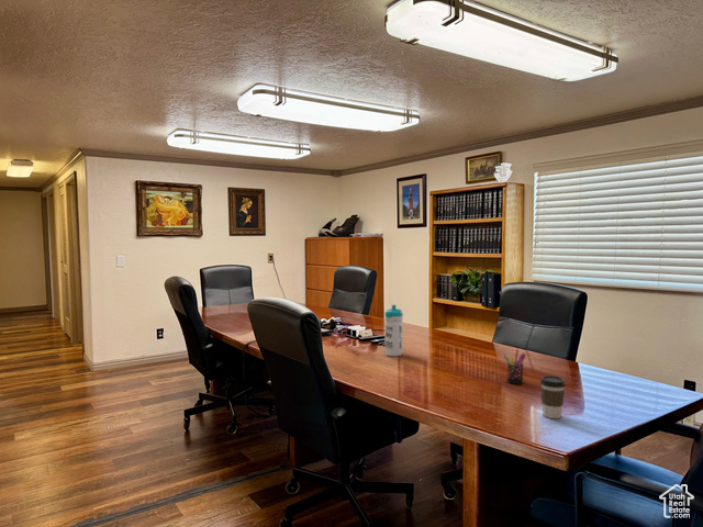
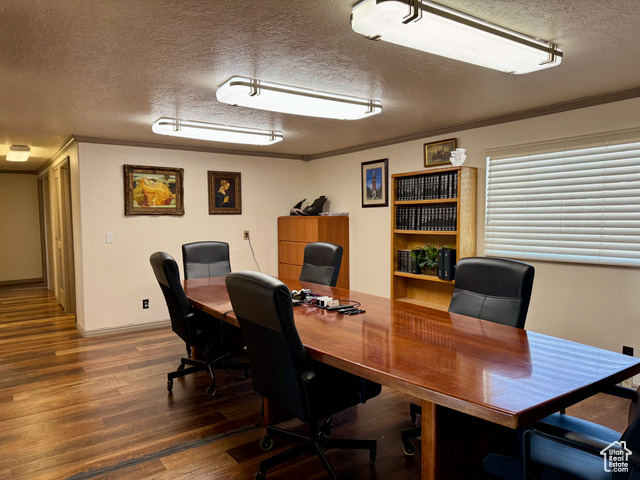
- pen holder [503,348,527,385]
- water bottle [383,304,404,358]
- coffee cup [539,374,567,419]
